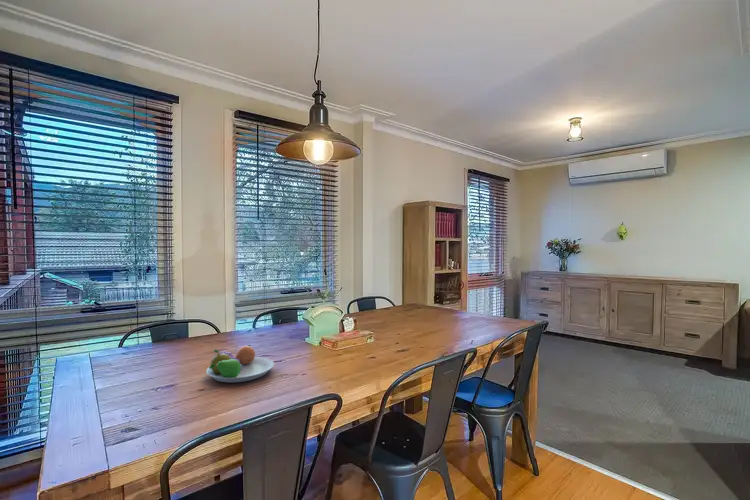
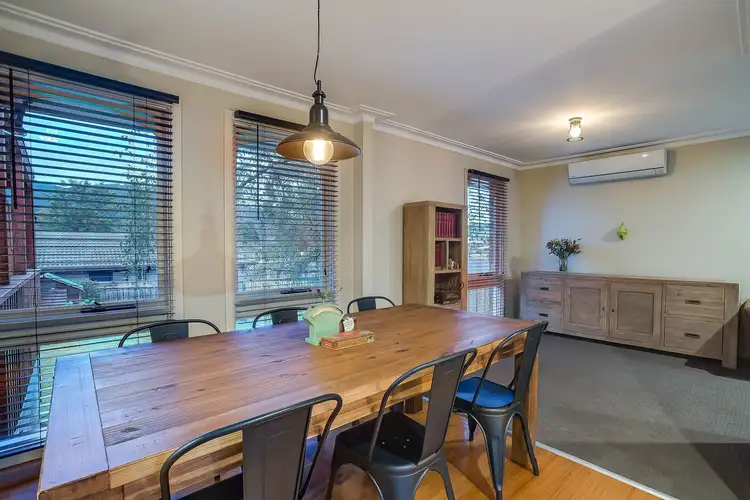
- fruit bowl [205,344,275,384]
